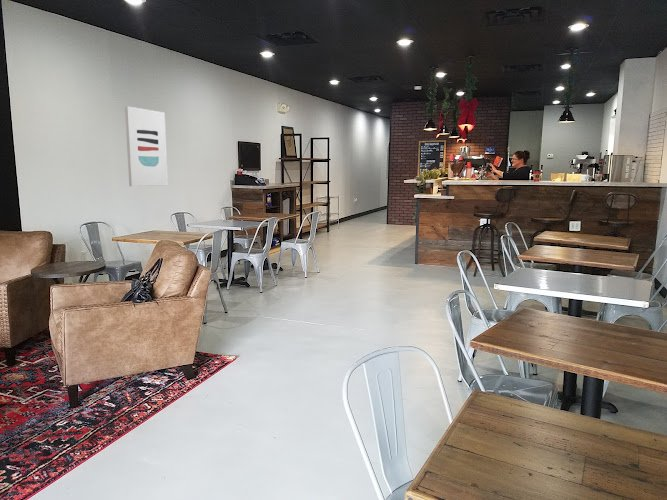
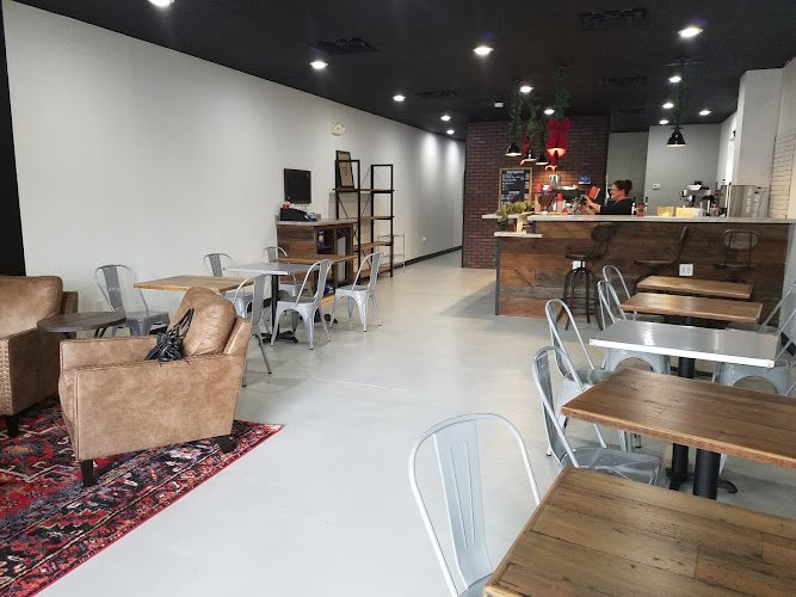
- wall art [124,105,169,187]
